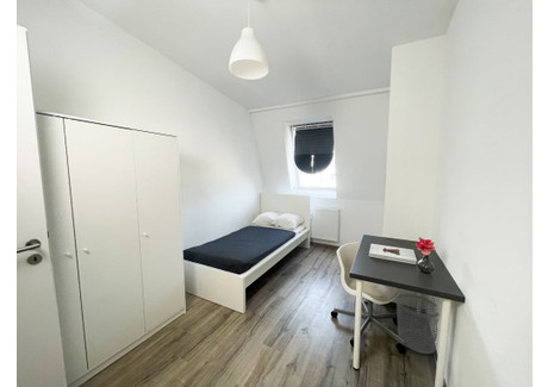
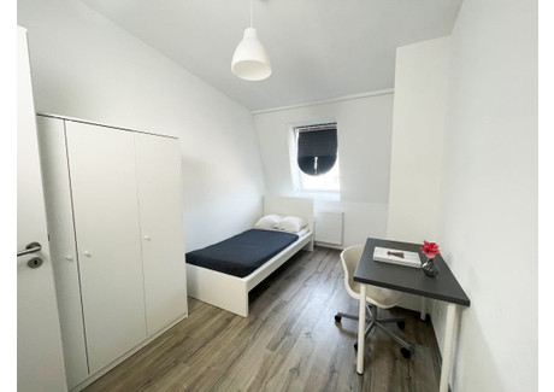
- waste bin [396,293,440,355]
